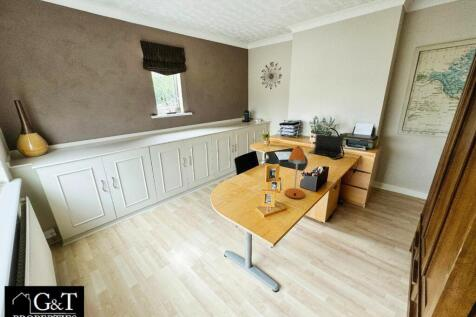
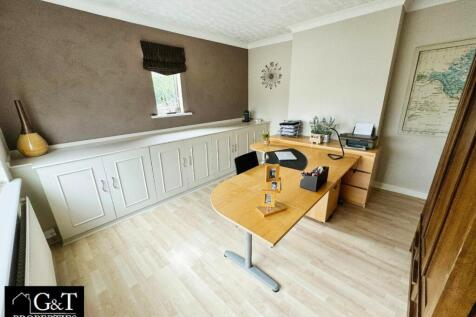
- laptop [307,133,345,158]
- desk lamp [284,145,306,200]
